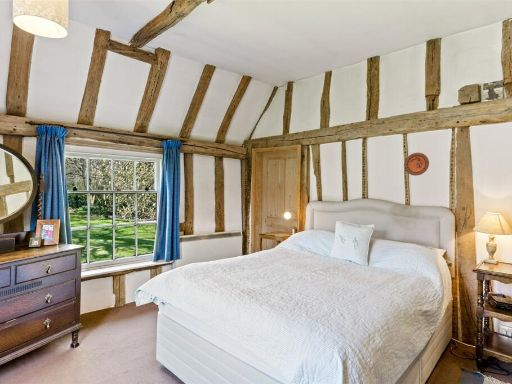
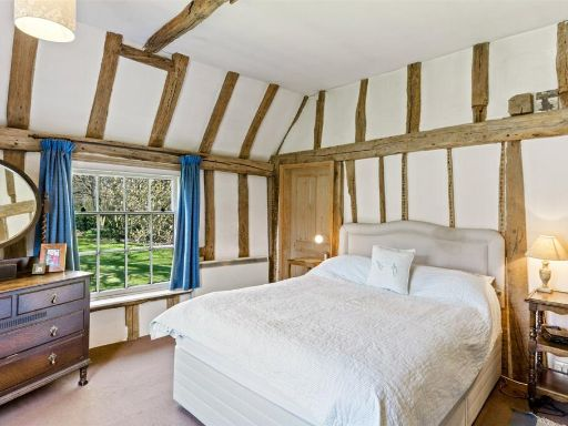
- decorative plate [403,152,430,176]
